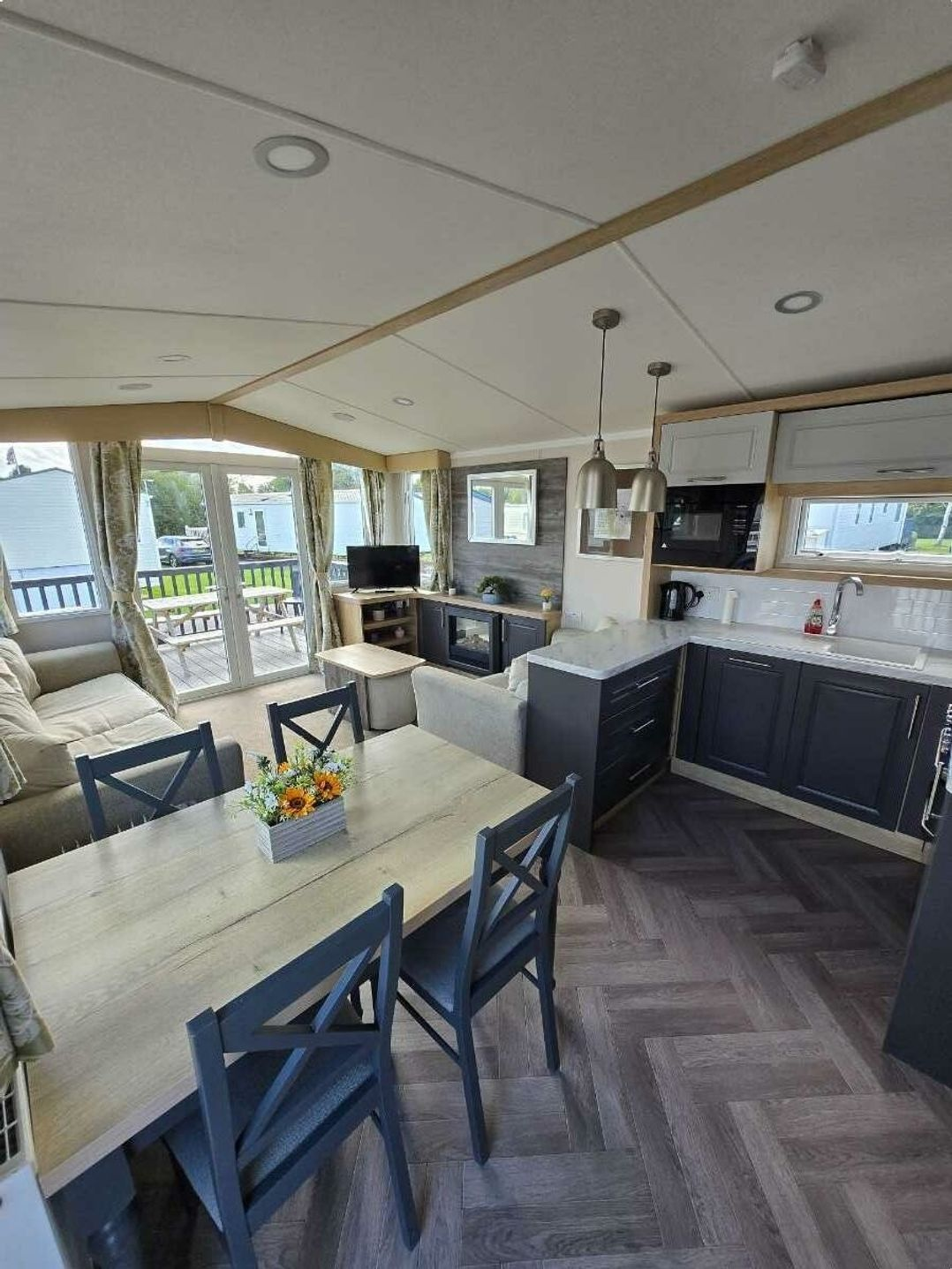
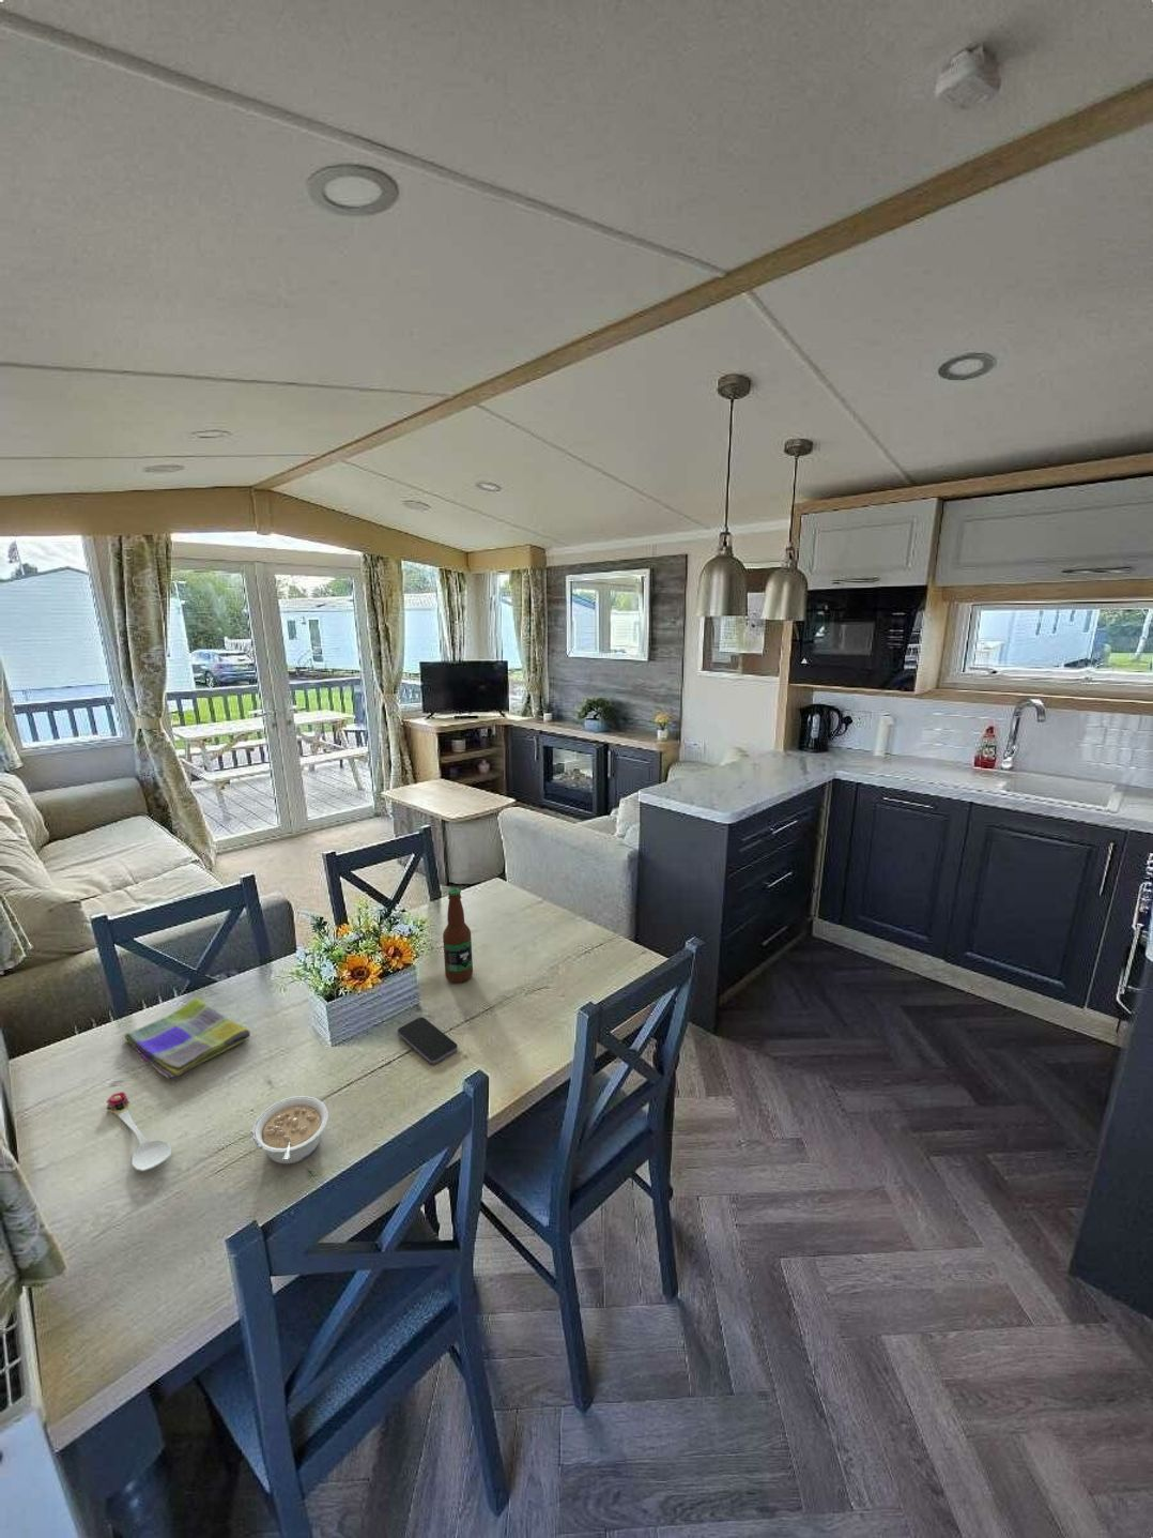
+ legume [252,1094,329,1165]
+ dish towel [124,996,252,1080]
+ spoon [105,1091,172,1172]
+ bottle [442,887,474,984]
+ smartphone [396,1016,459,1065]
